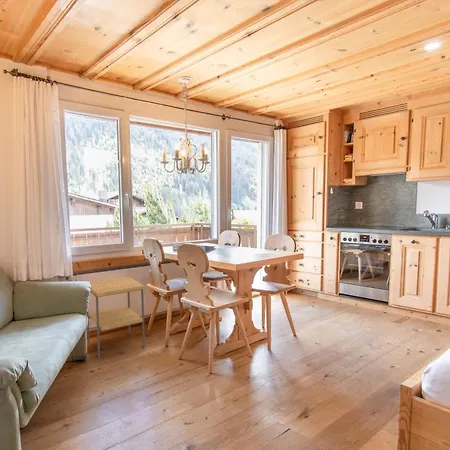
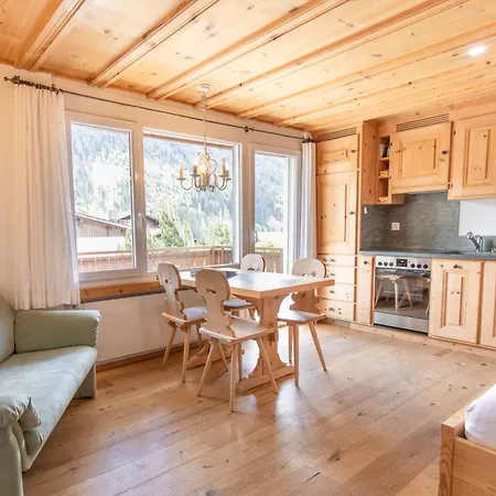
- side table [86,276,146,359]
